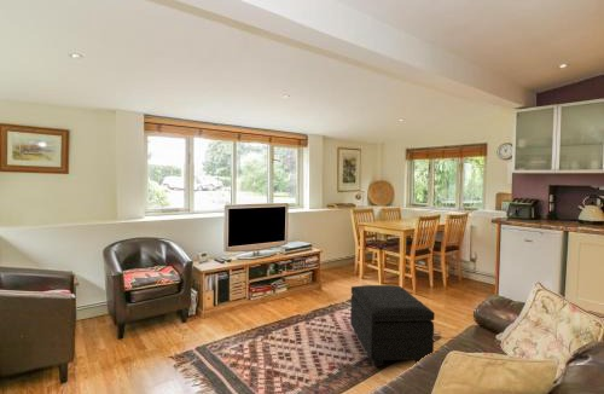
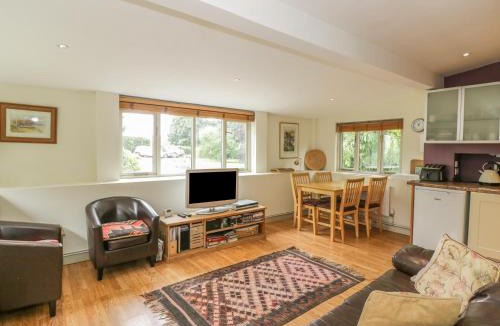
- footstool [349,284,436,367]
